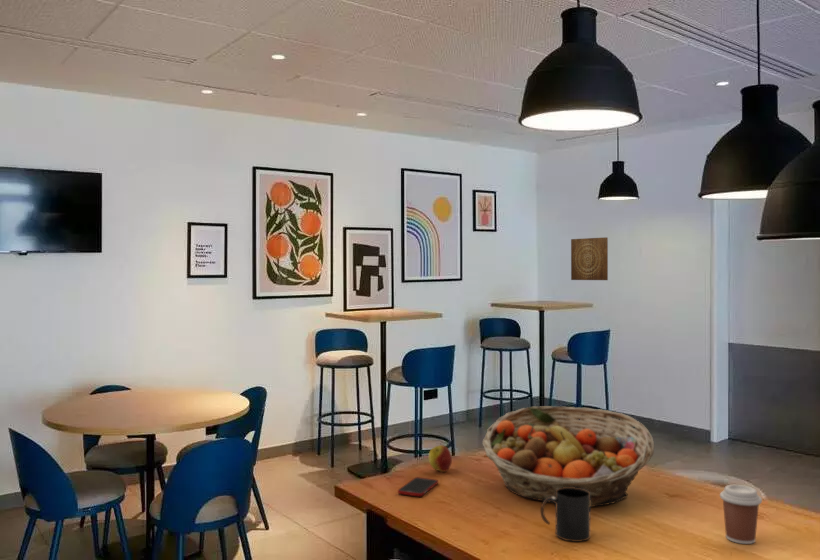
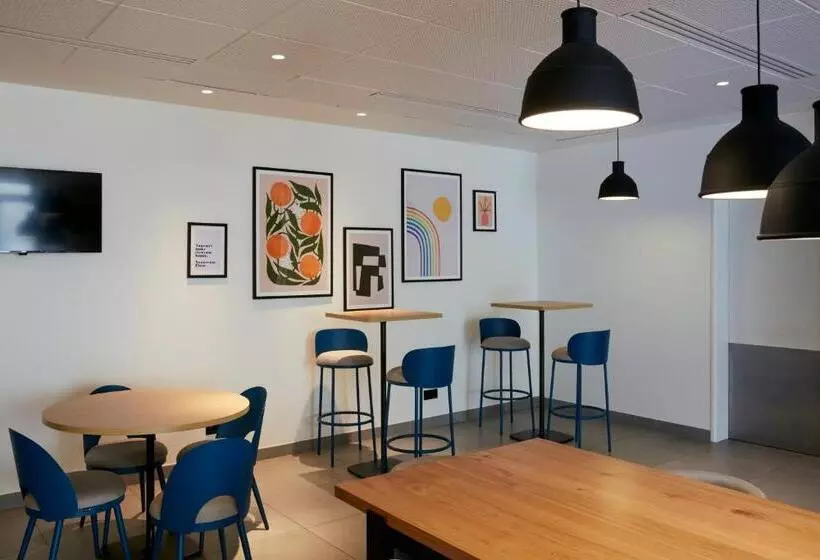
- apple [428,444,453,473]
- coffee cup [719,484,763,545]
- fruit basket [481,405,655,508]
- mug [540,487,591,543]
- cell phone [397,476,439,497]
- wall art [570,236,609,281]
